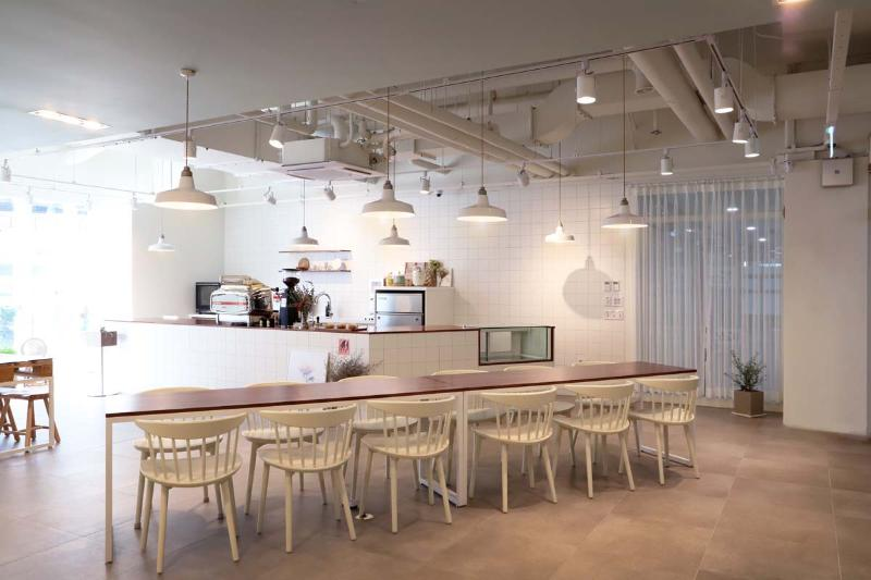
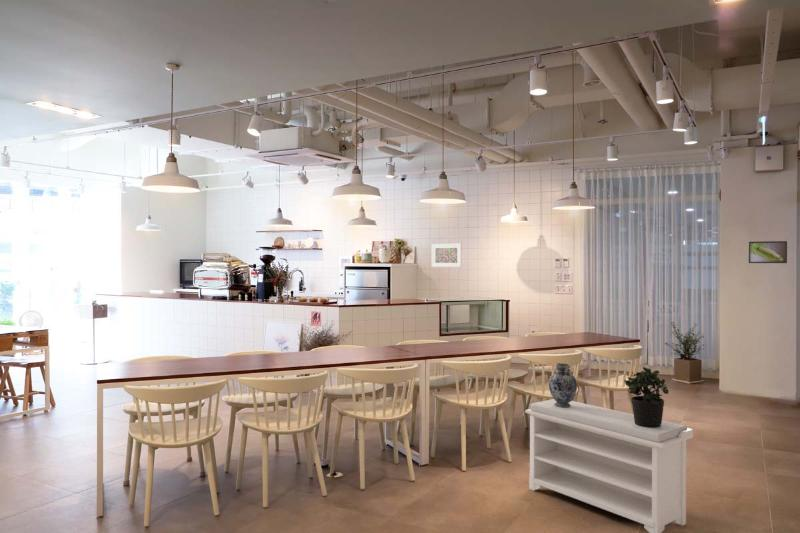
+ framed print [431,243,462,268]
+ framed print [748,240,788,264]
+ bench [524,398,694,533]
+ decorative vase [548,362,578,407]
+ potted plant [624,366,670,428]
